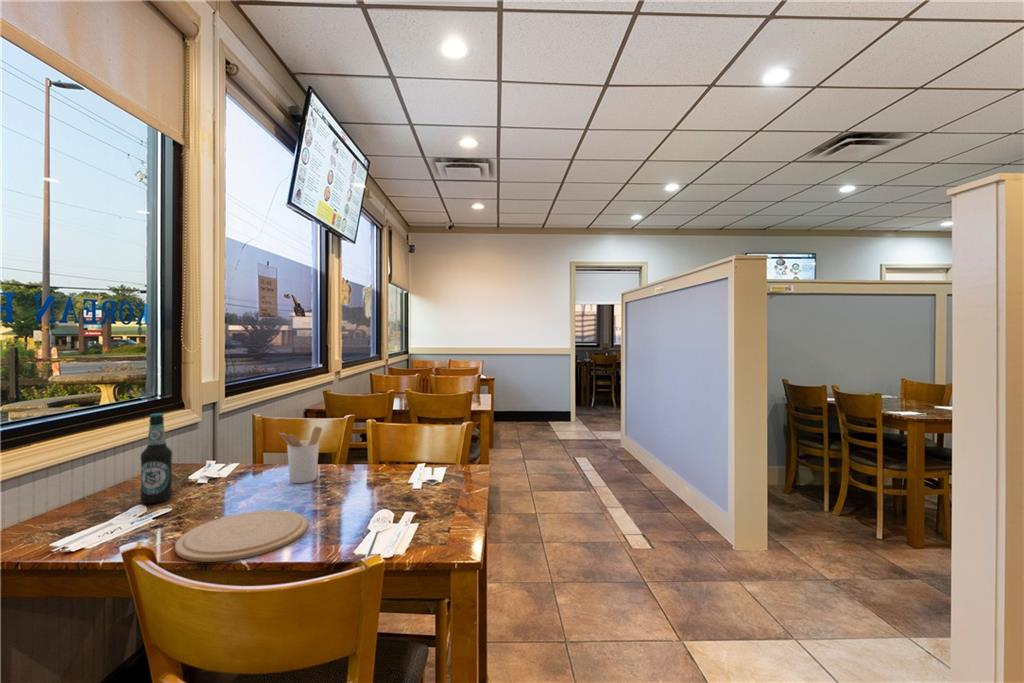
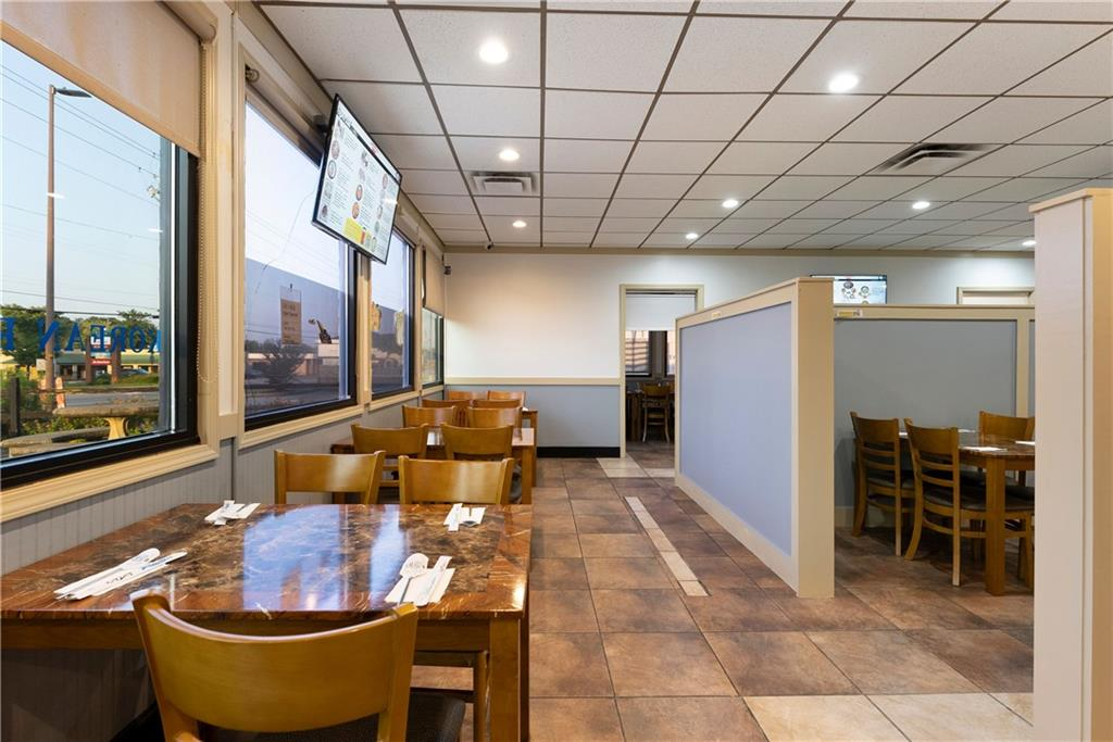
- bottle [139,412,173,505]
- utensil holder [277,426,323,484]
- plate [174,509,309,563]
